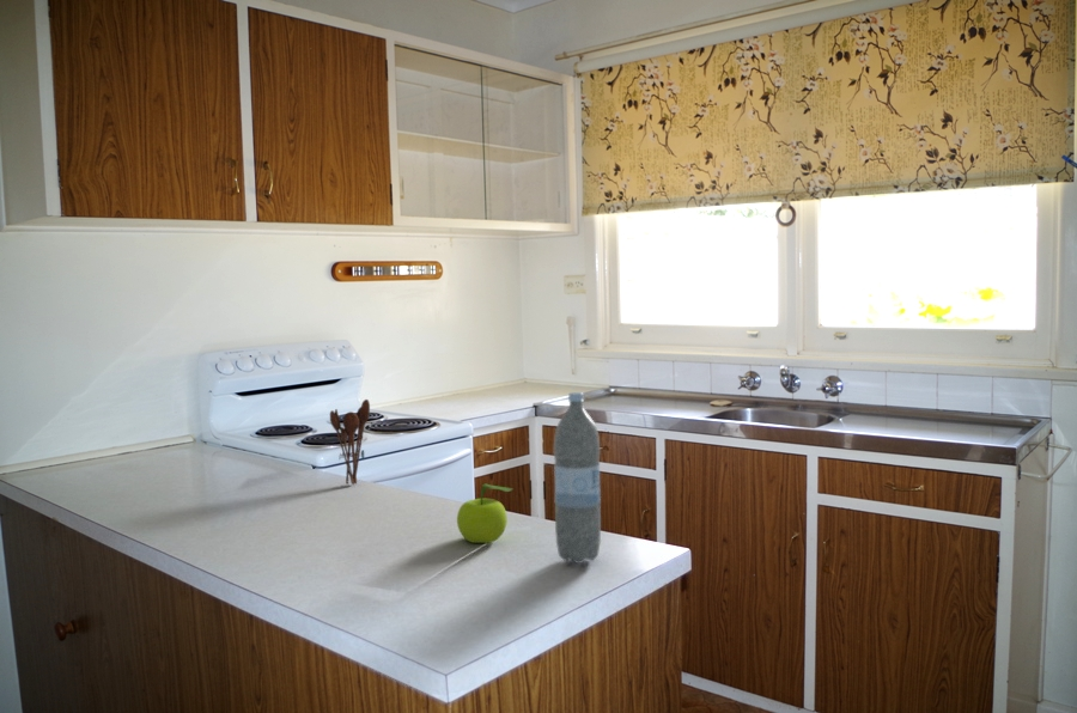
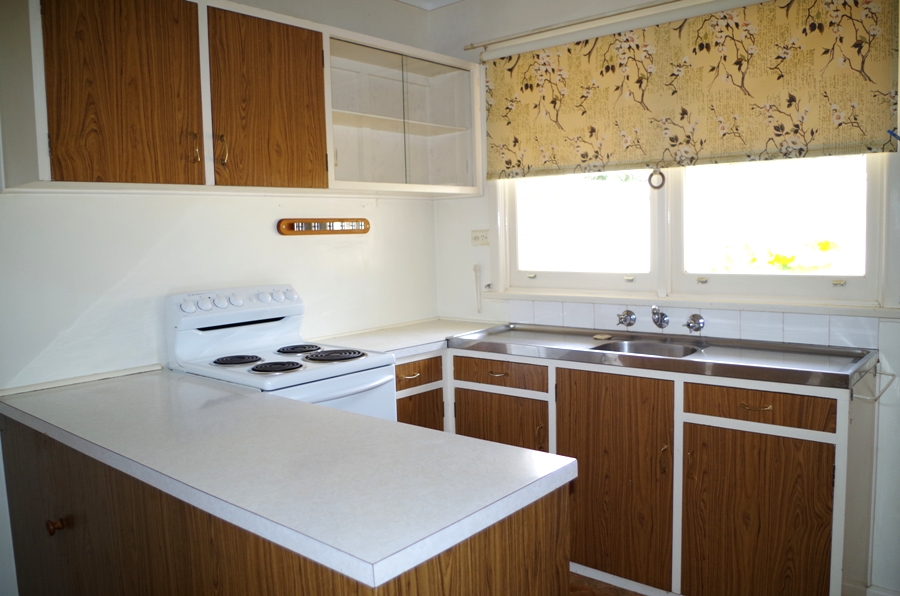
- utensil holder [329,398,371,486]
- fruit [456,482,513,544]
- water bottle [553,391,602,565]
